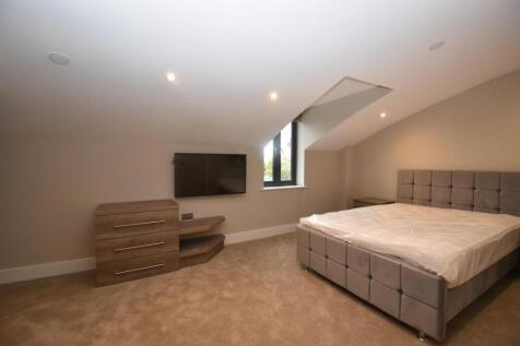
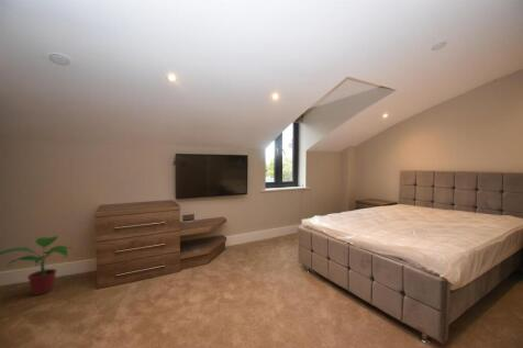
+ potted plant [0,235,73,296]
